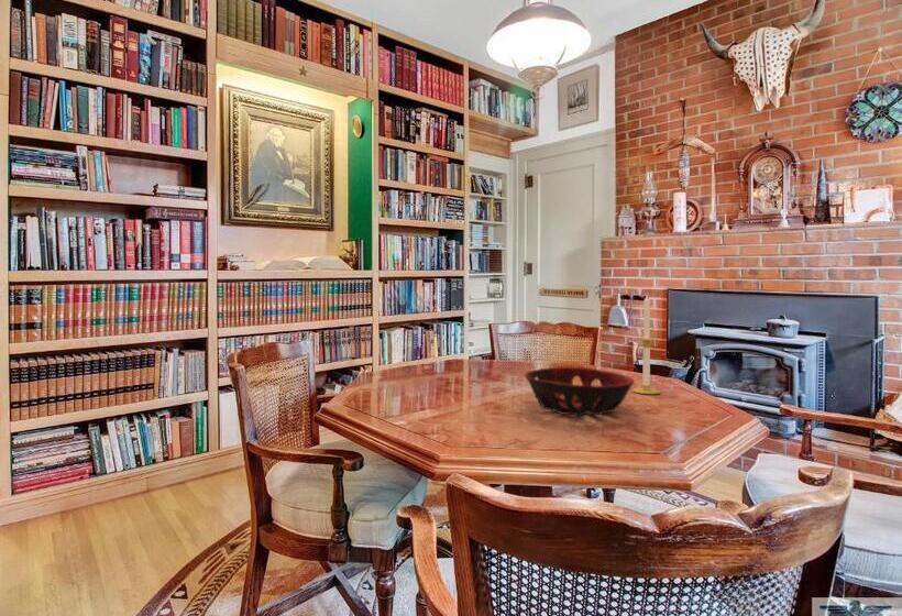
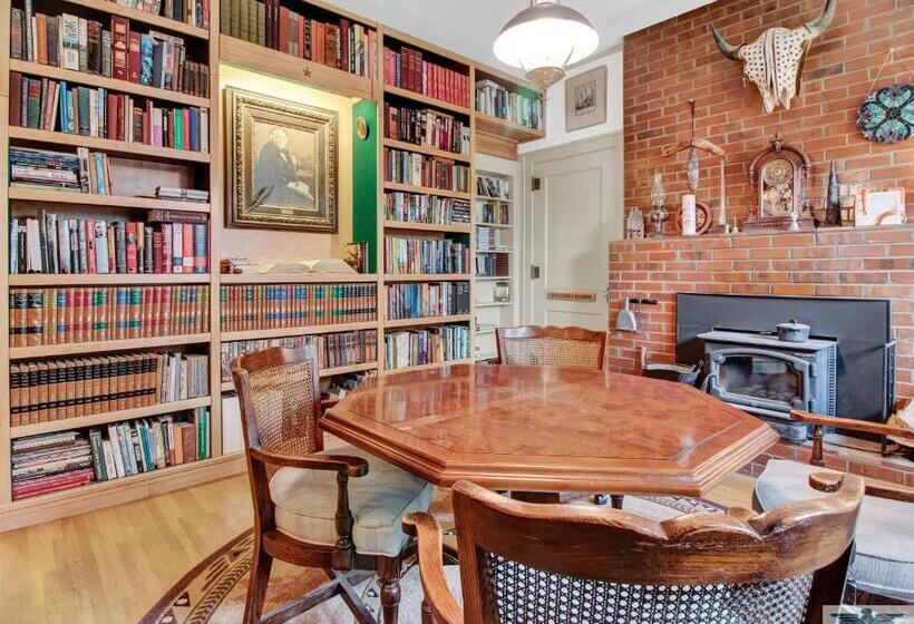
- decorative bowl [524,366,636,417]
- candle [631,294,661,395]
